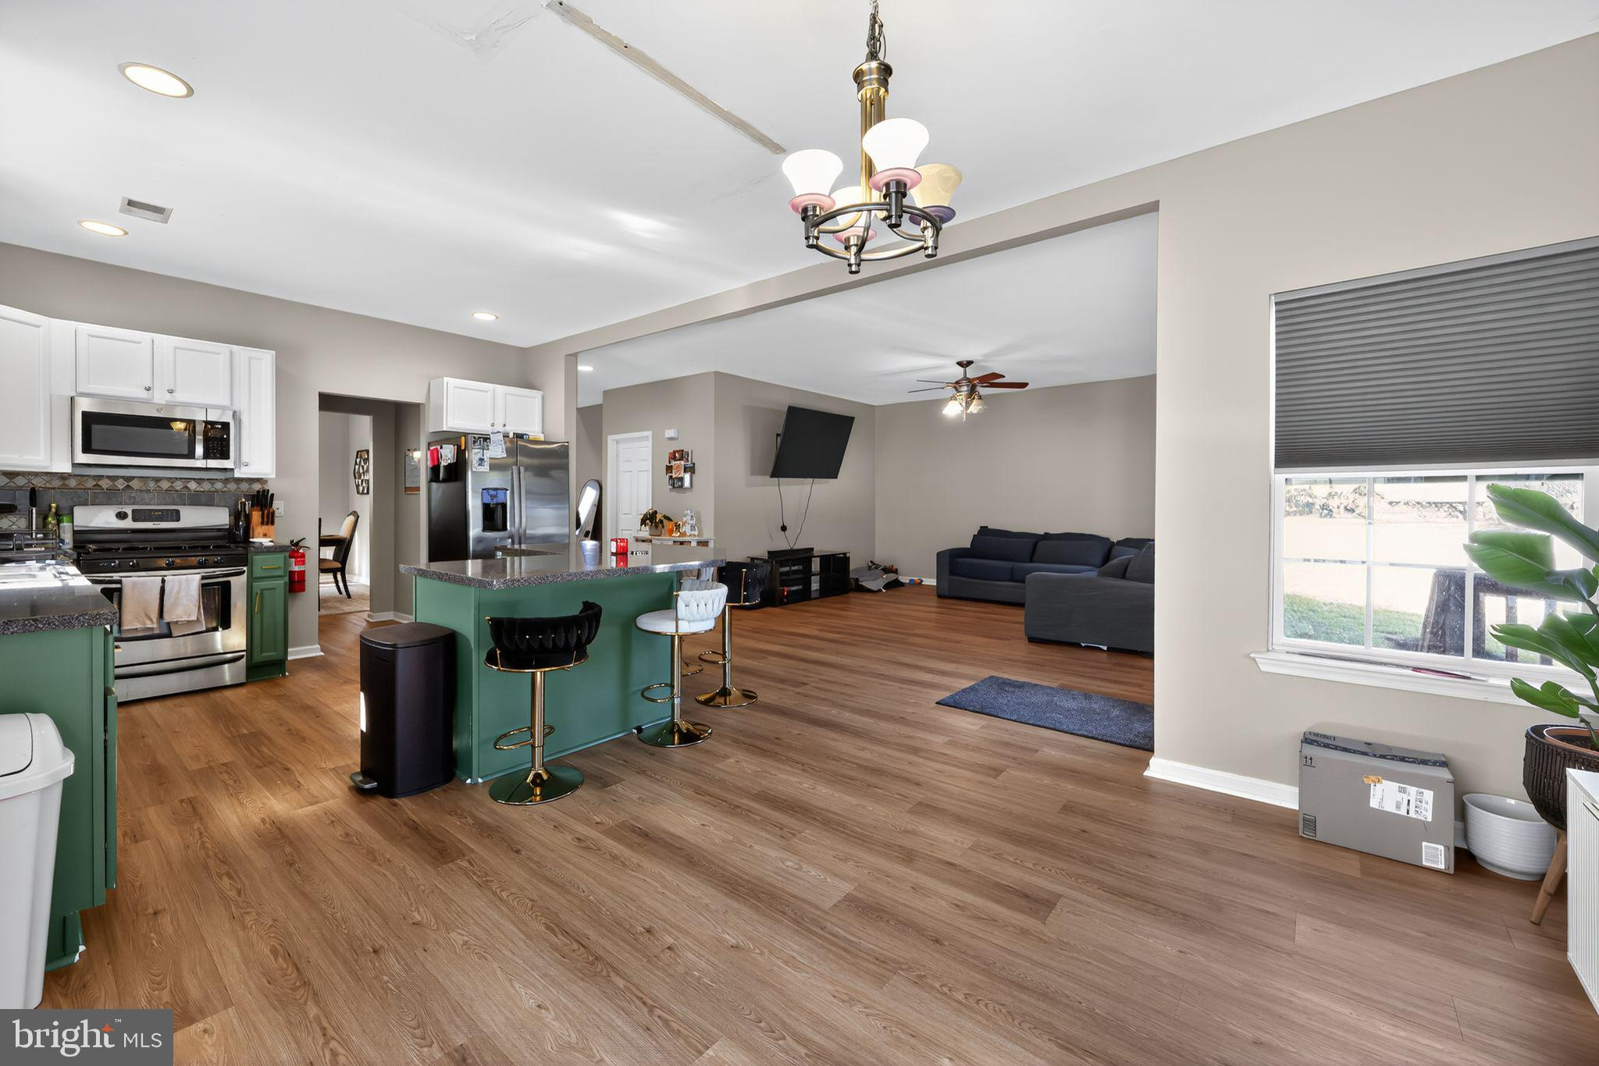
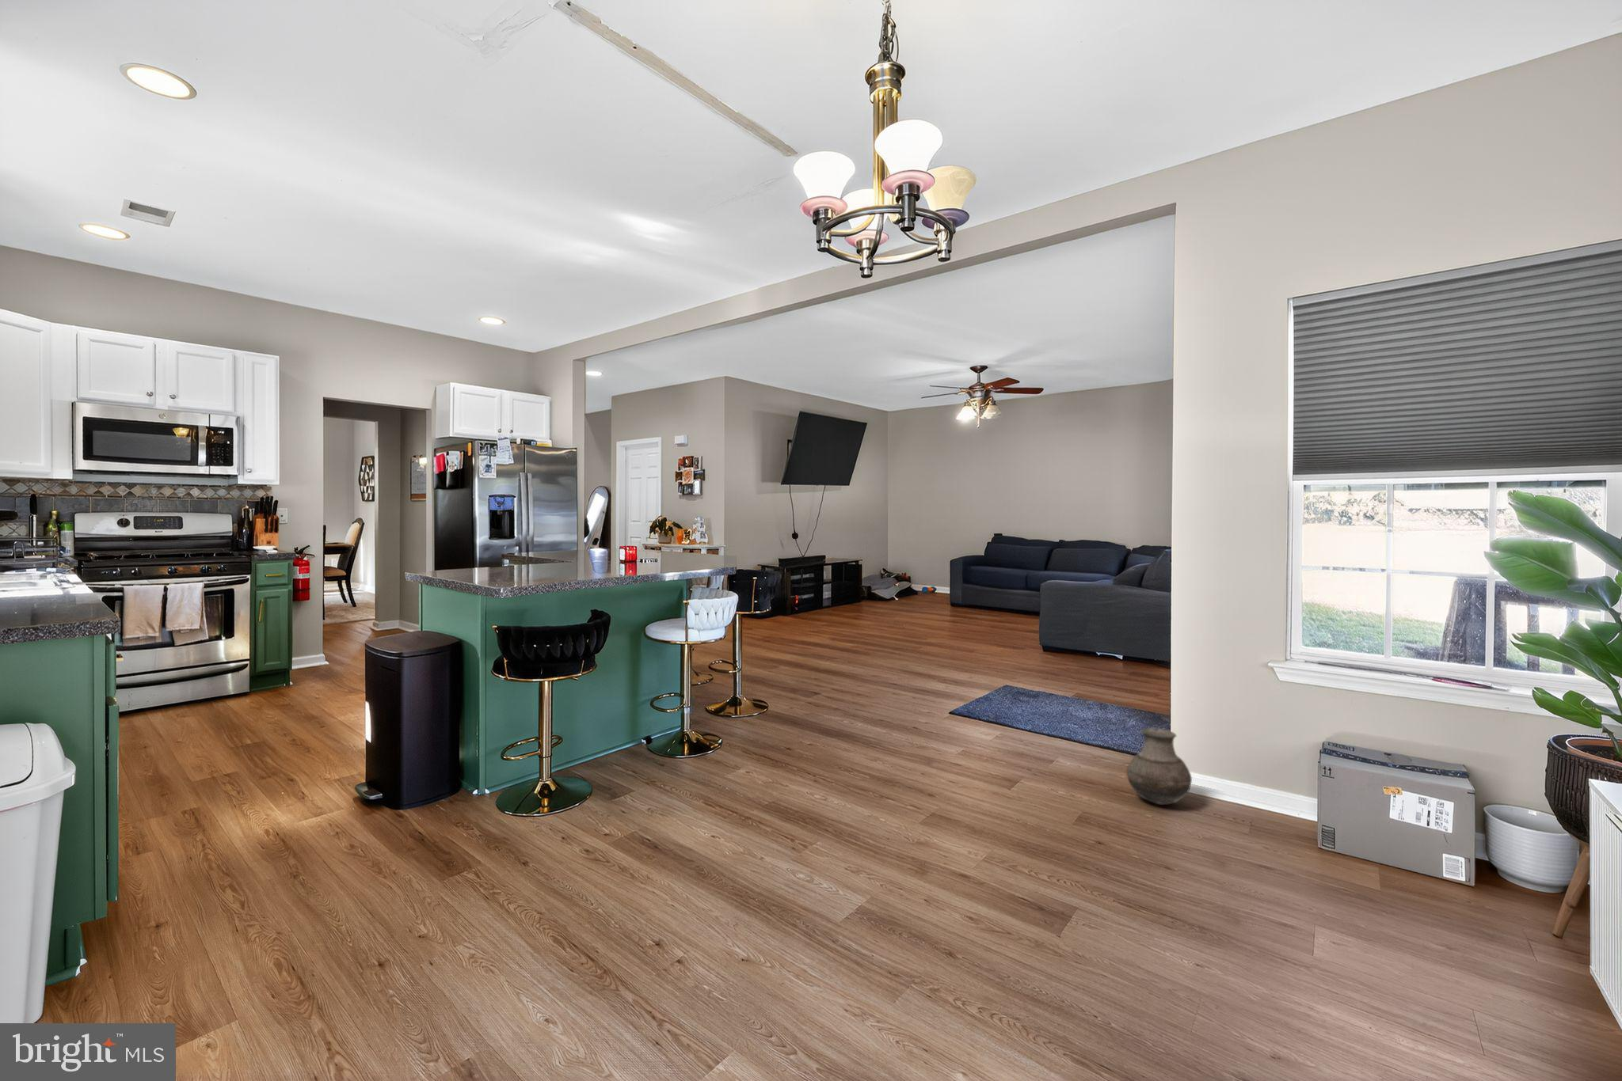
+ vase [1126,728,1192,806]
